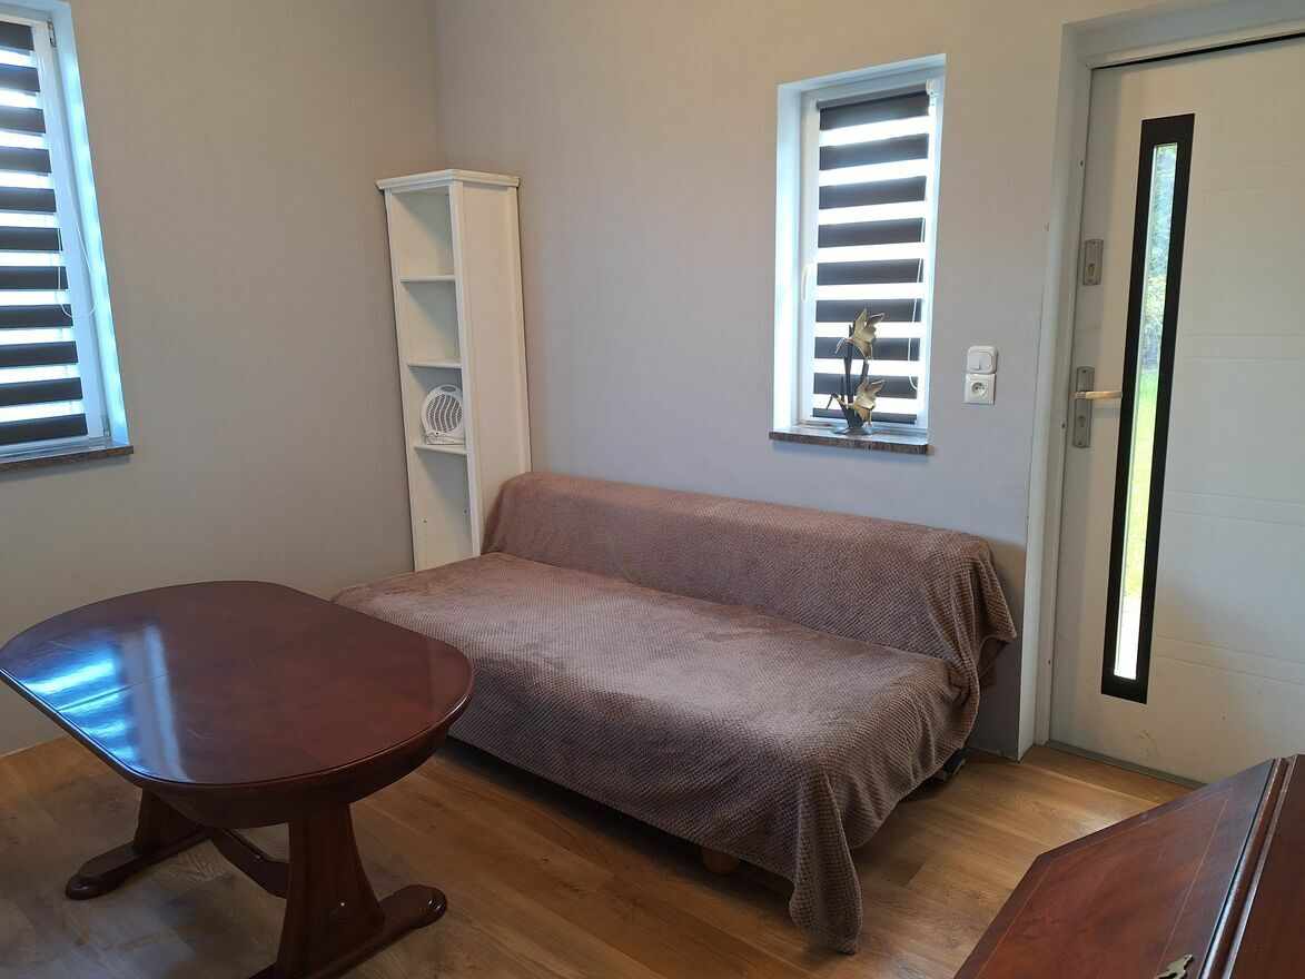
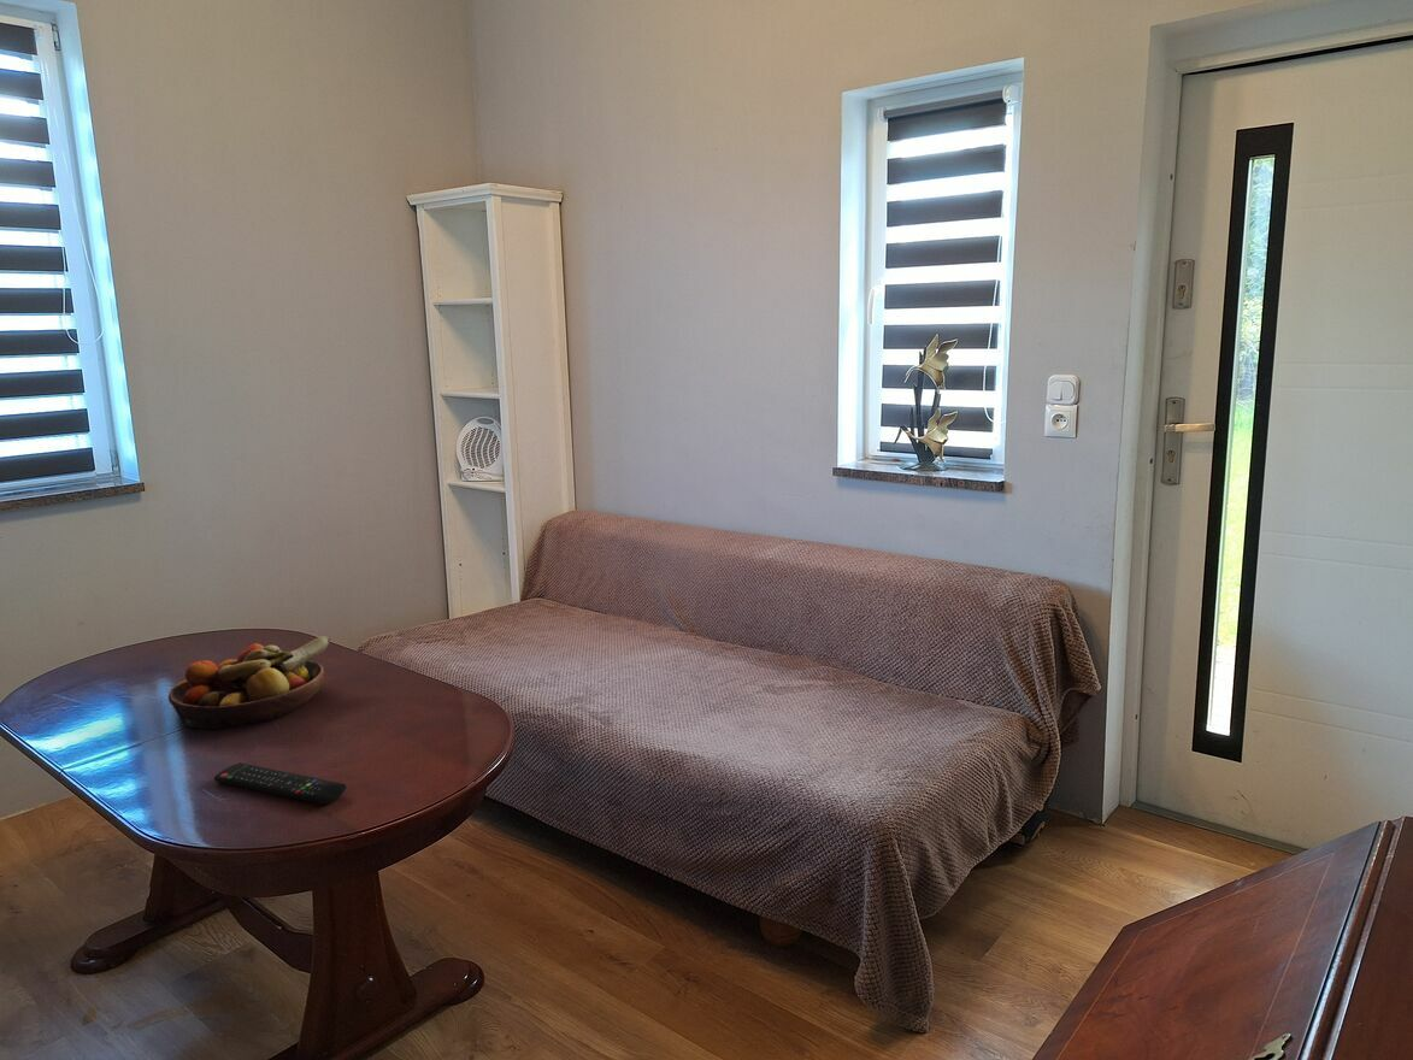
+ fruit bowl [167,635,331,730]
+ remote control [213,761,347,805]
